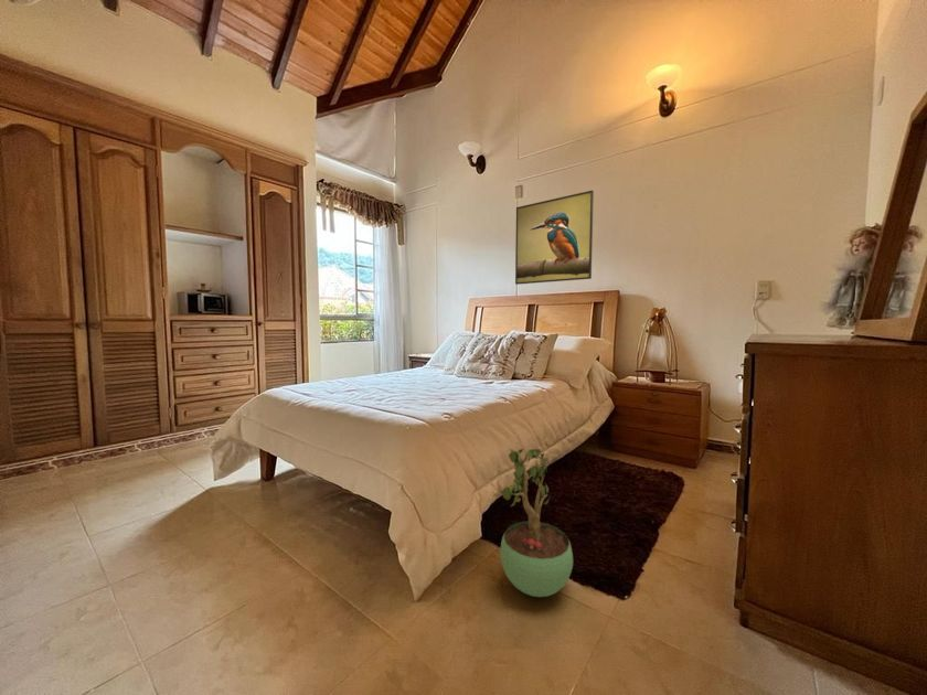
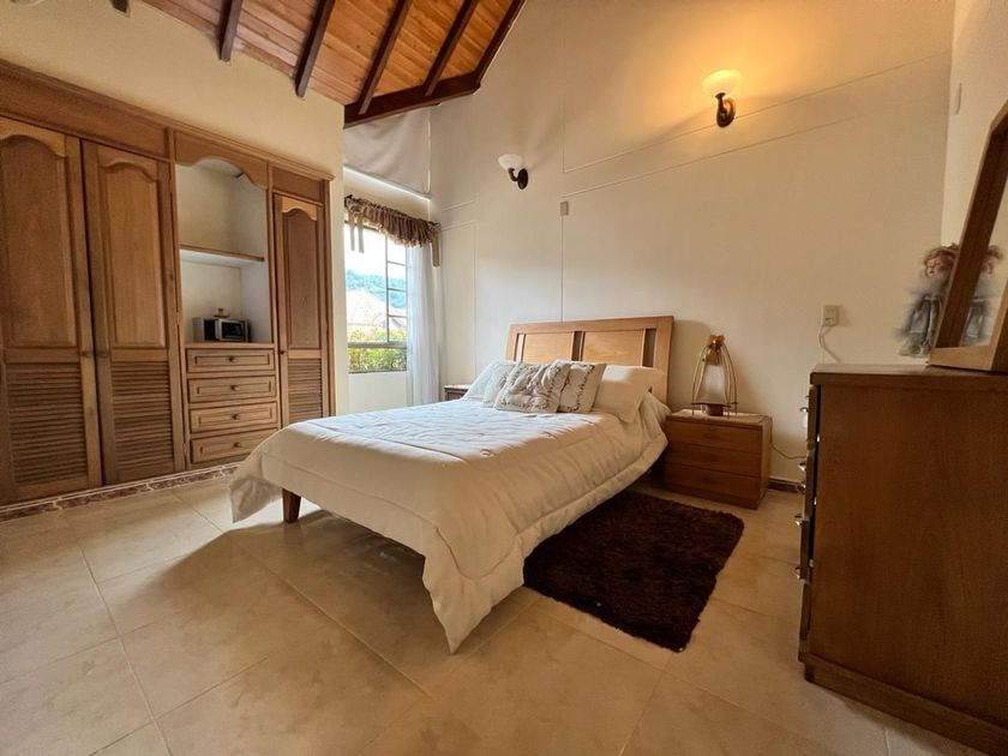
- potted plant [499,443,574,598]
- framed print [514,190,595,286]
